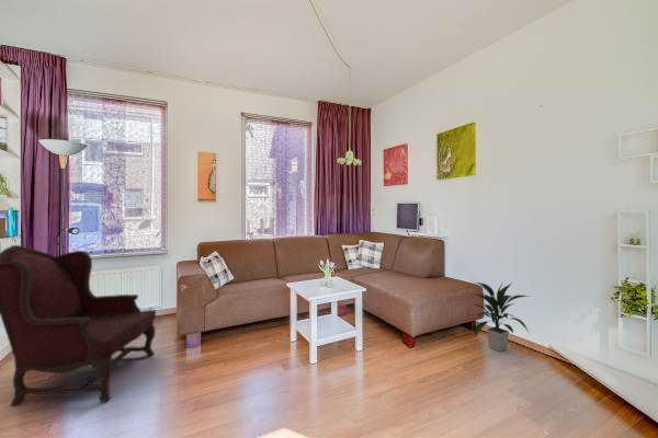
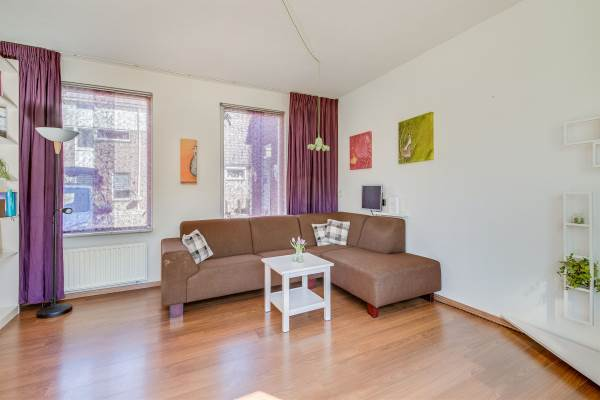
- armchair [0,244,157,407]
- indoor plant [472,281,531,353]
